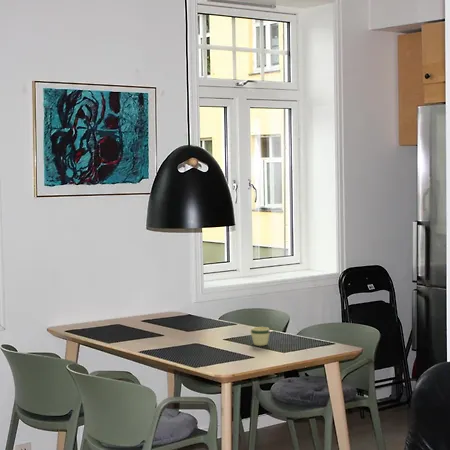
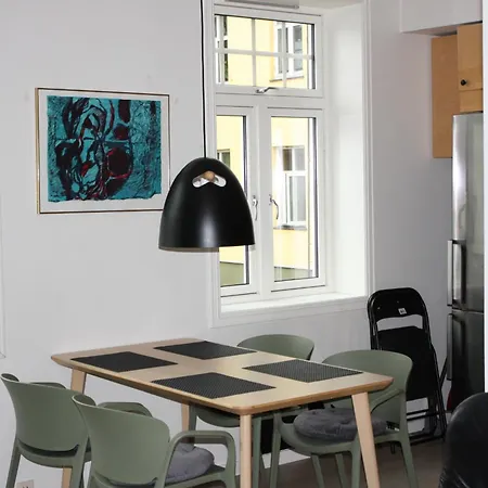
- mug [249,326,270,347]
